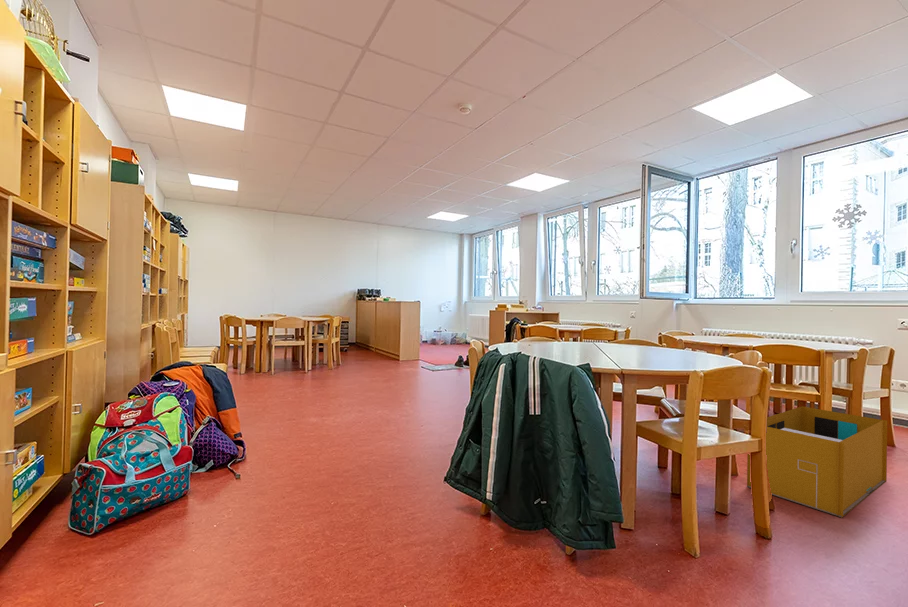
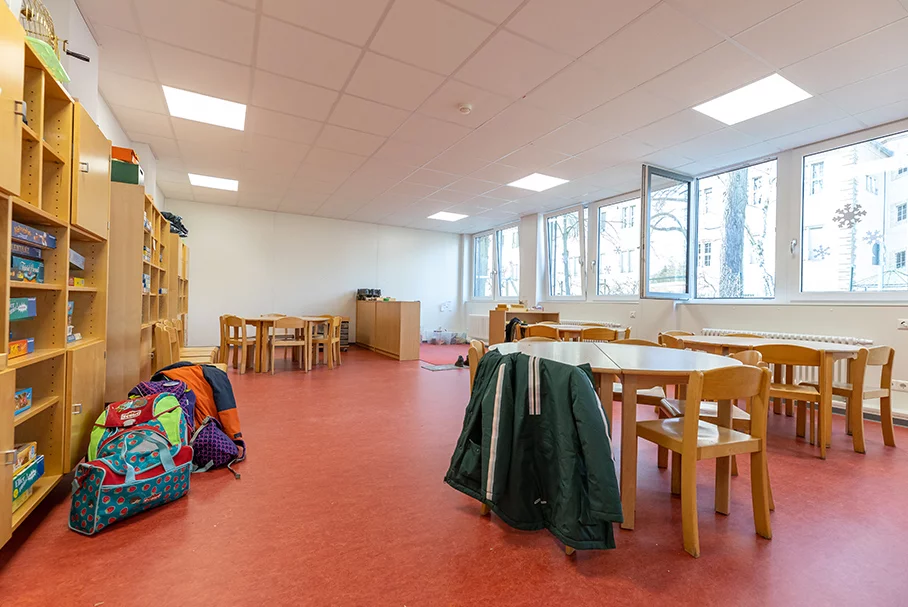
- storage bin [746,405,888,519]
